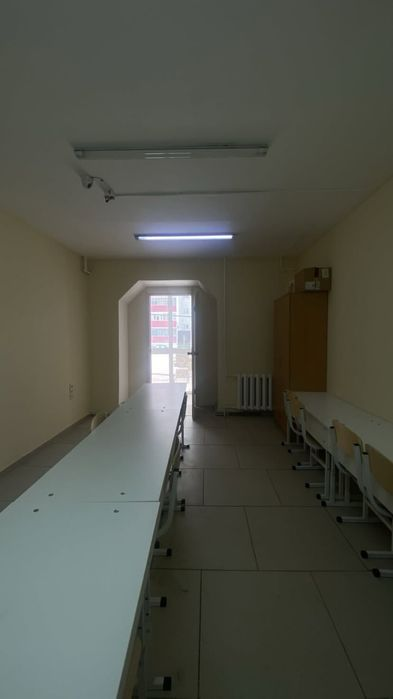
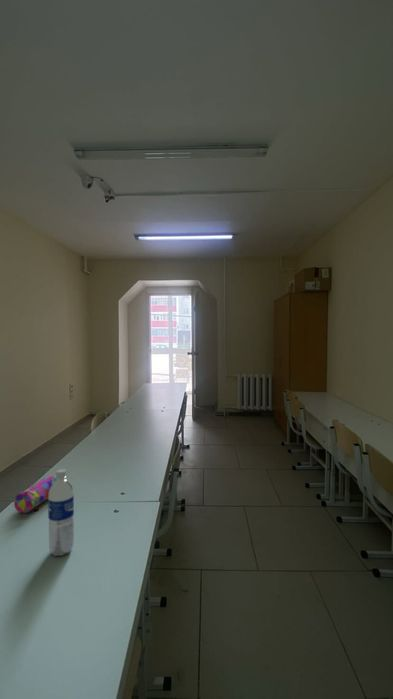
+ water bottle [47,468,75,557]
+ pencil case [13,475,57,514]
